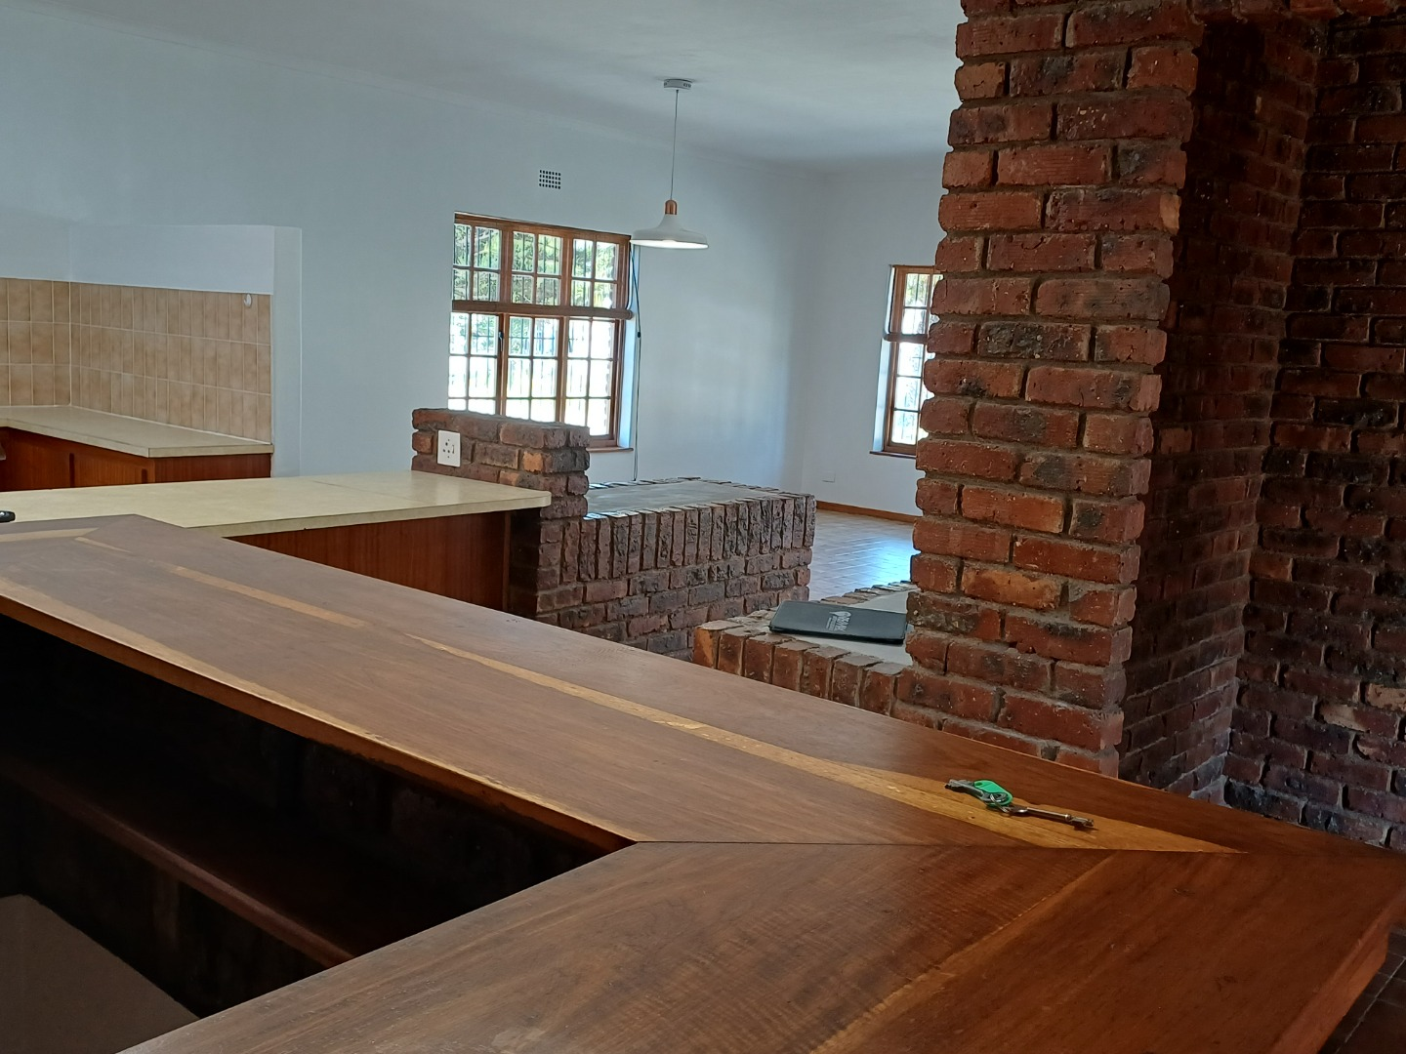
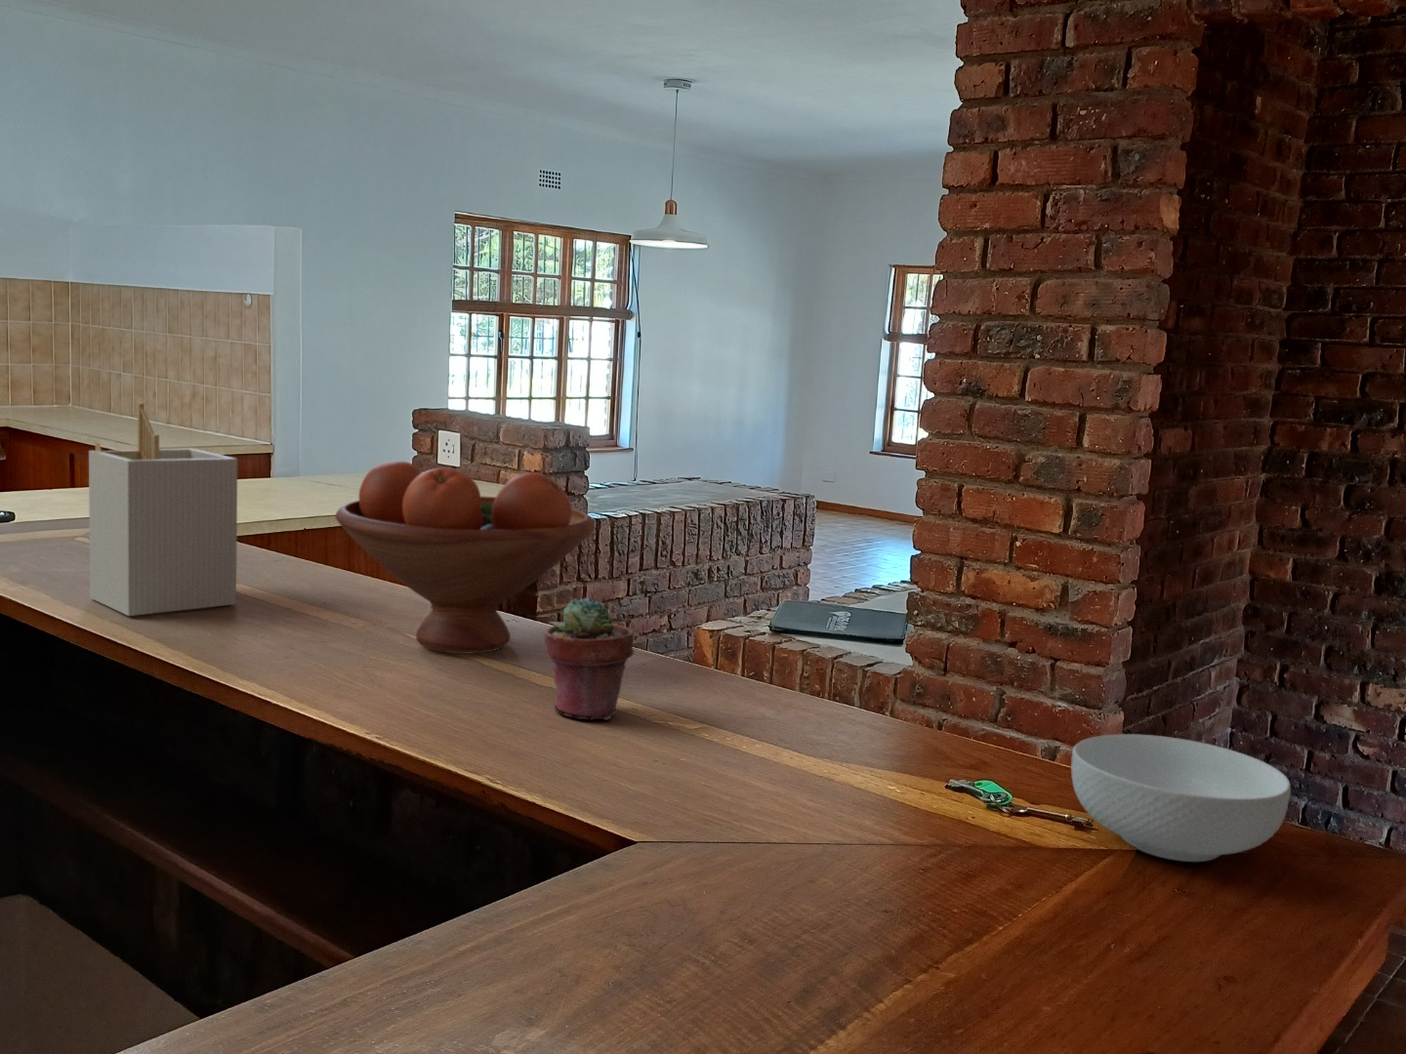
+ fruit bowl [335,461,597,654]
+ cereal bowl [1071,733,1292,862]
+ potted succulent [544,596,634,721]
+ utensil holder [87,402,238,617]
